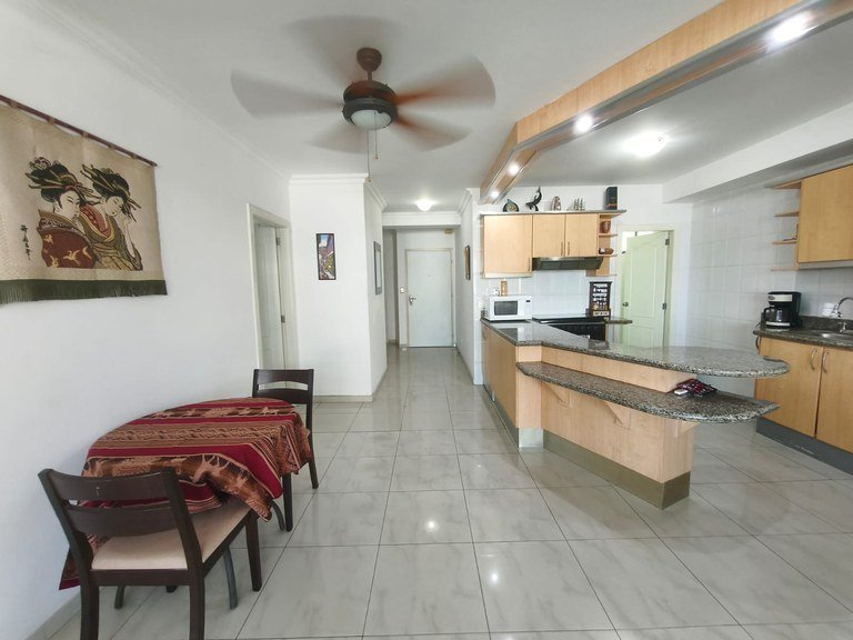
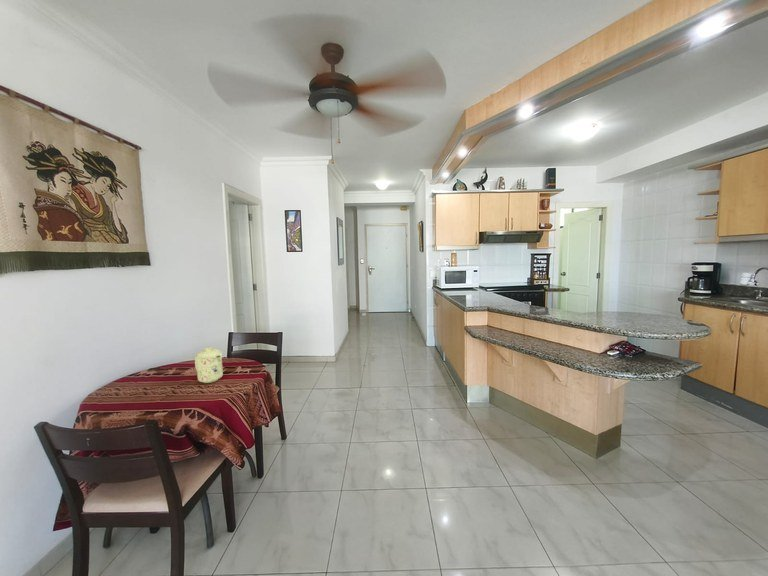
+ mug [194,346,224,384]
